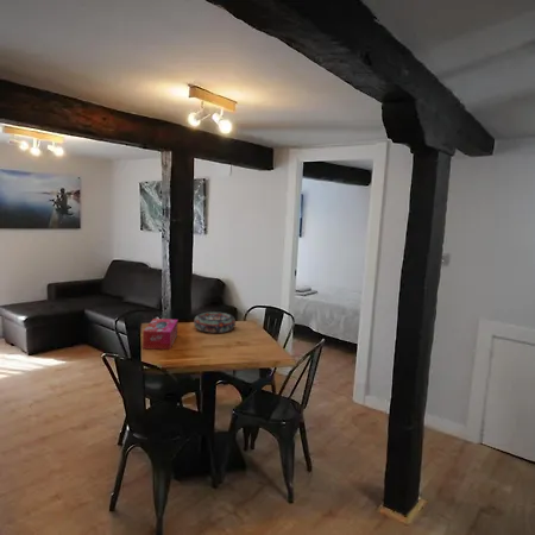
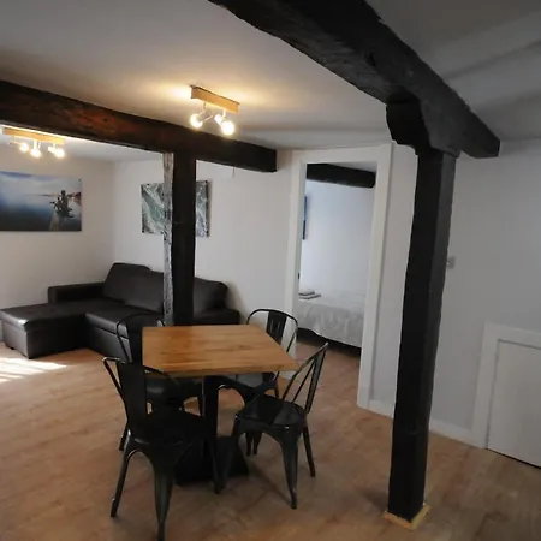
- decorative bowl [193,310,237,334]
- tissue box [141,317,180,351]
